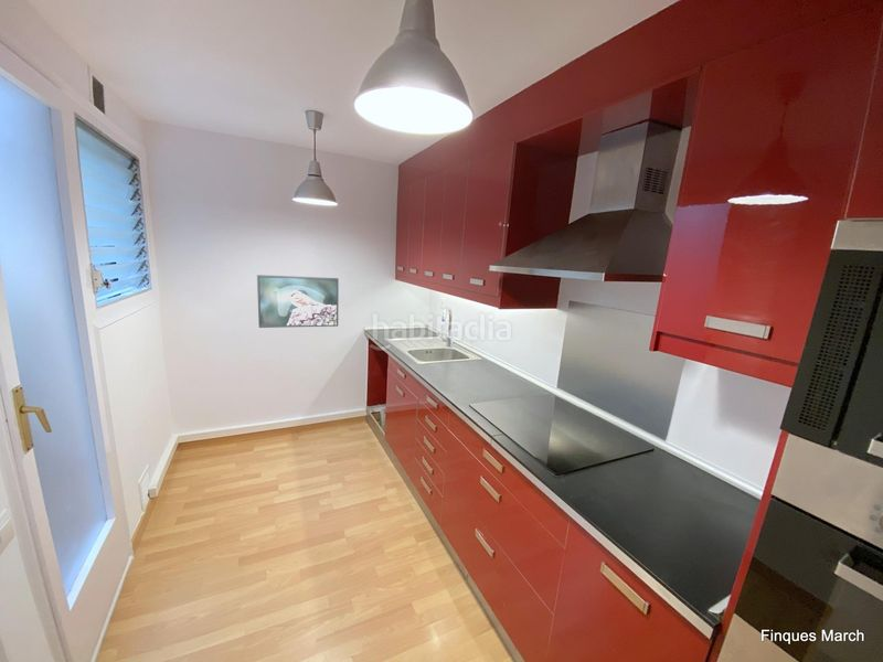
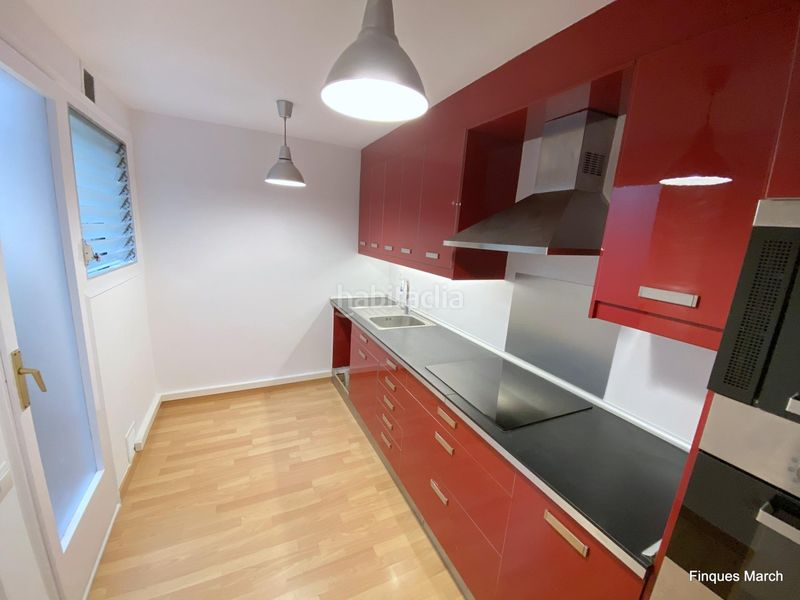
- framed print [256,274,340,329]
